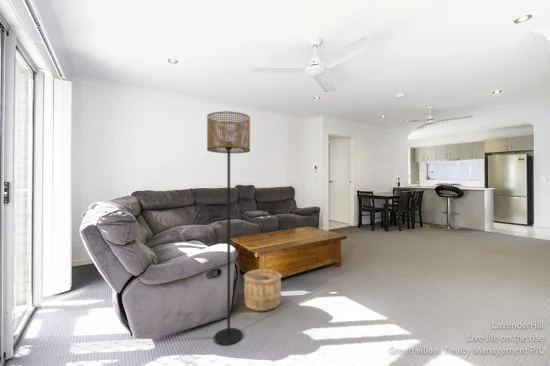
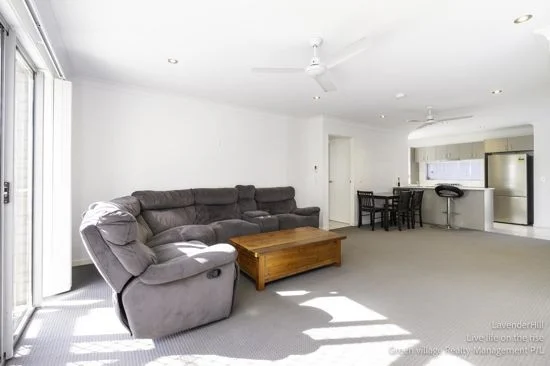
- wooden bucket [243,268,283,312]
- floor lamp [206,111,251,346]
